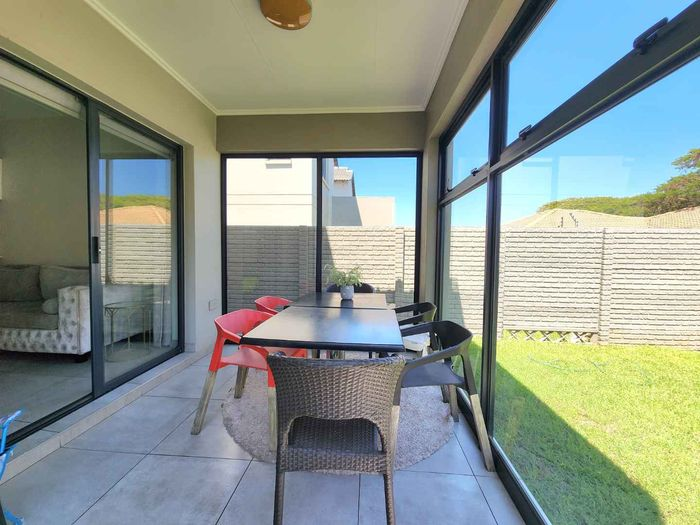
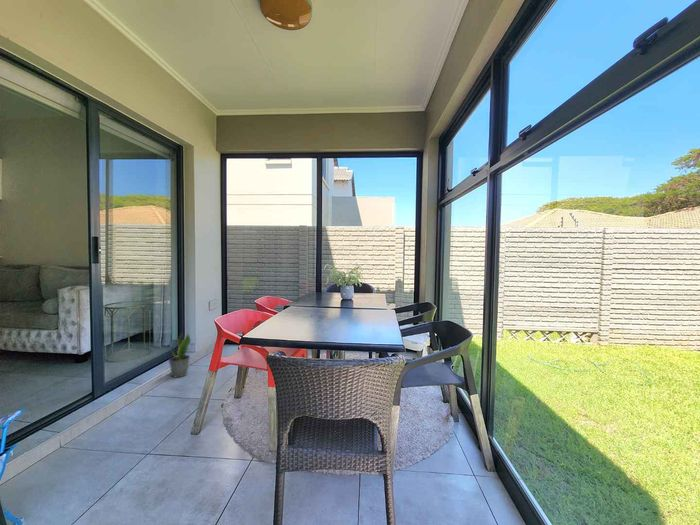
+ potted plant [168,332,192,379]
